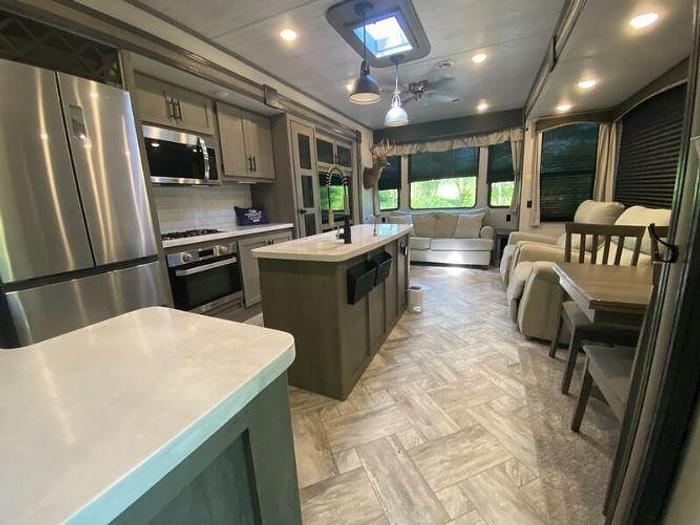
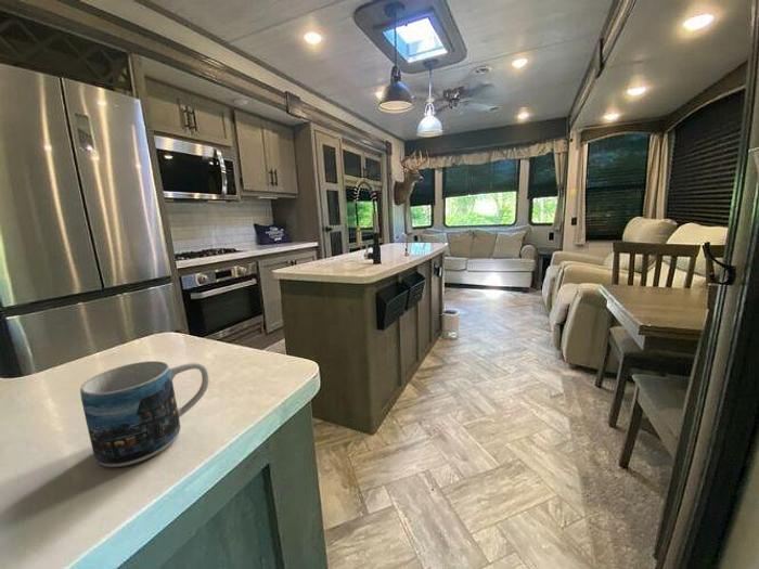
+ mug [79,360,210,468]
